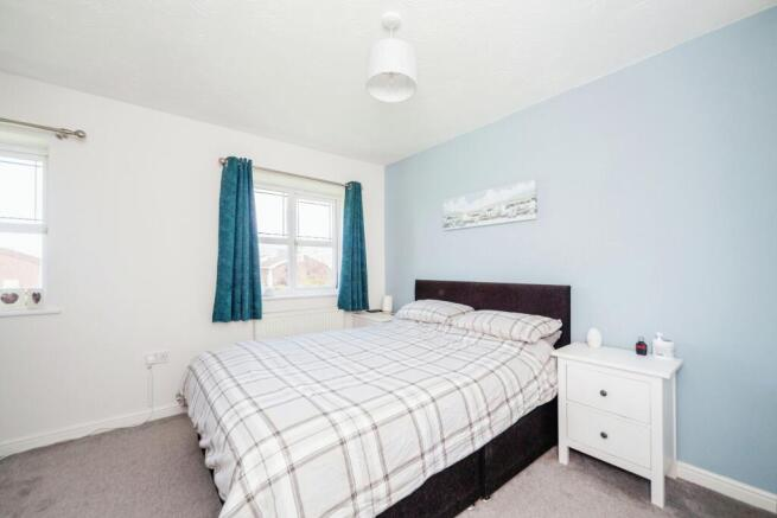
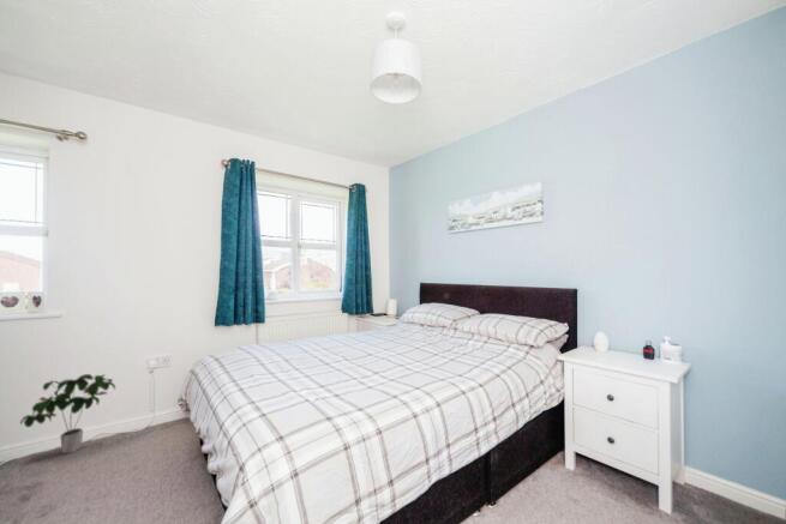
+ potted plant [19,373,116,454]
